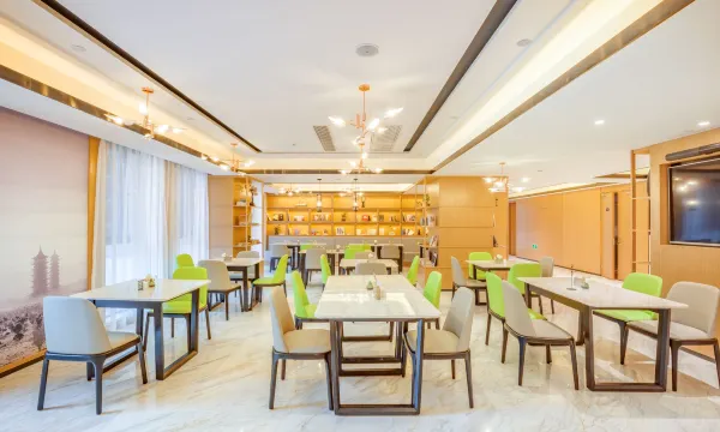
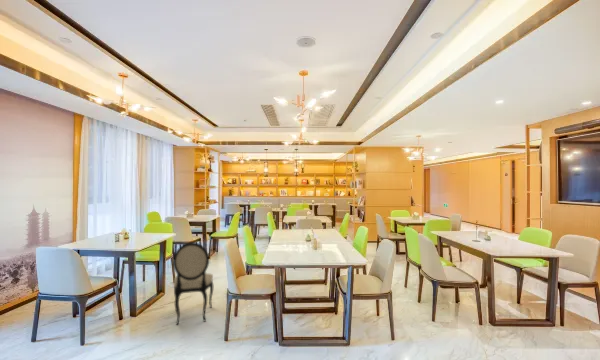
+ dining chair [172,241,214,325]
